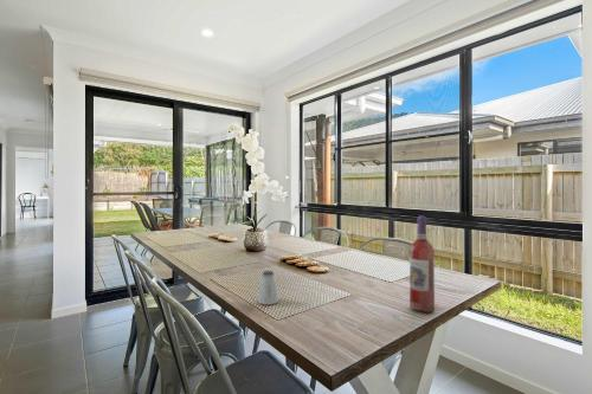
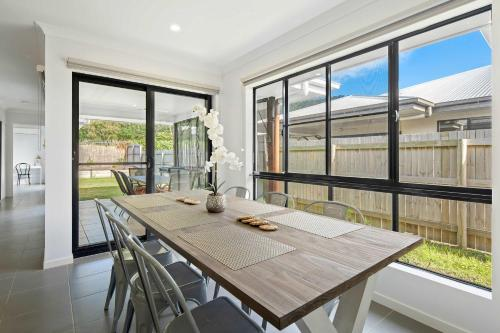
- wine bottle [408,215,436,312]
- saltshaker [257,270,279,305]
